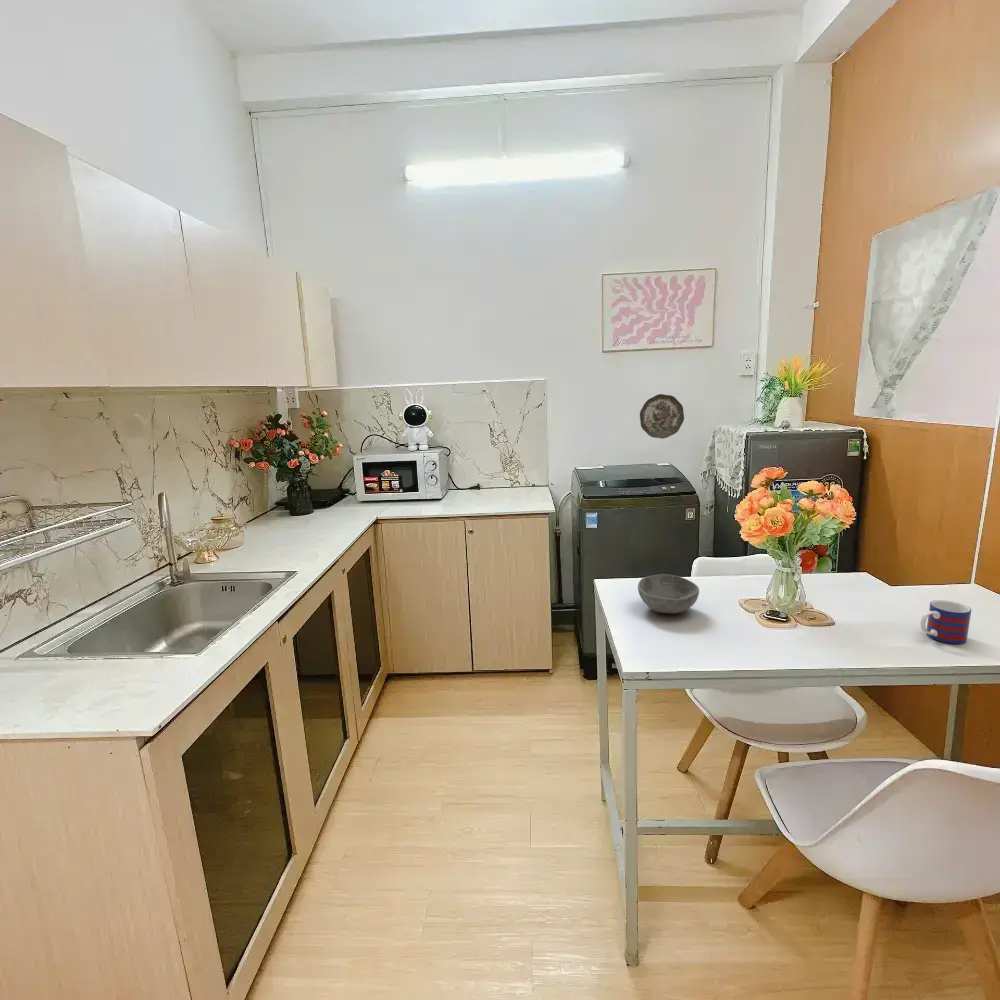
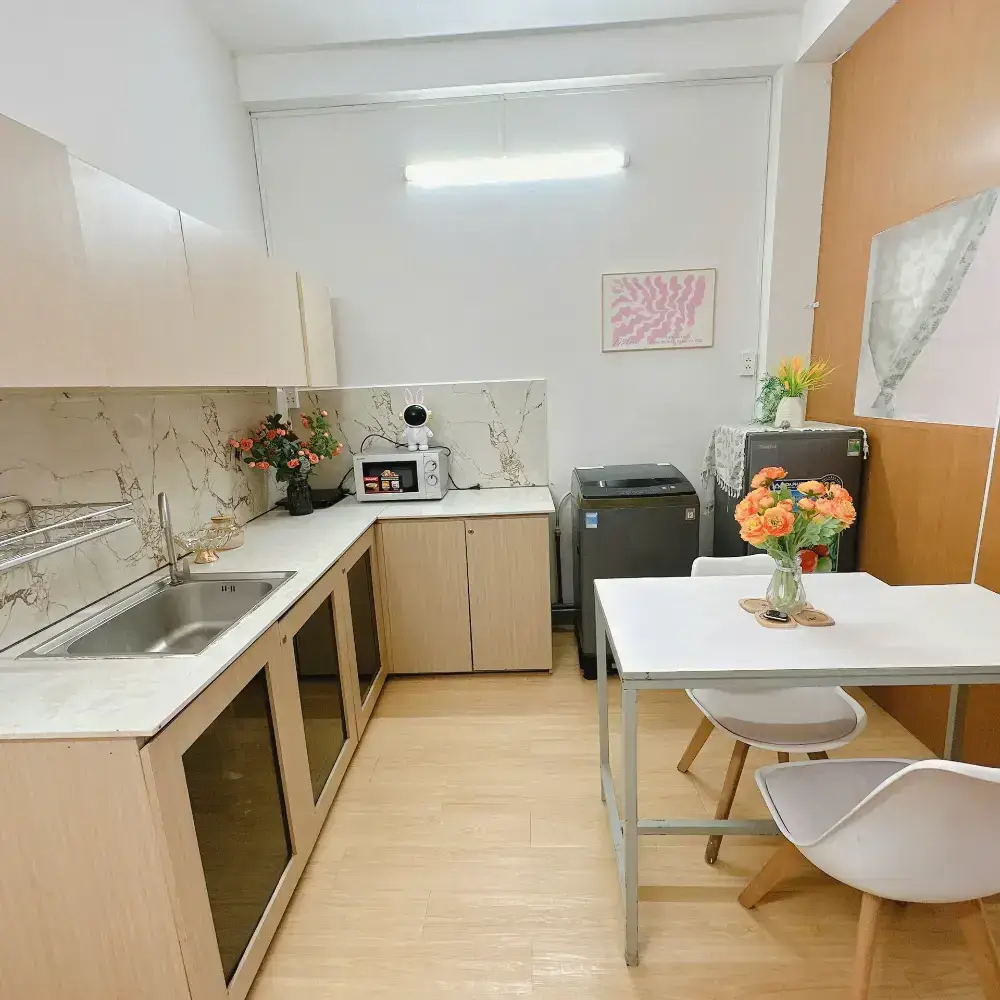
- decorative plate [639,393,685,440]
- mug [919,599,972,645]
- bowl [637,573,700,614]
